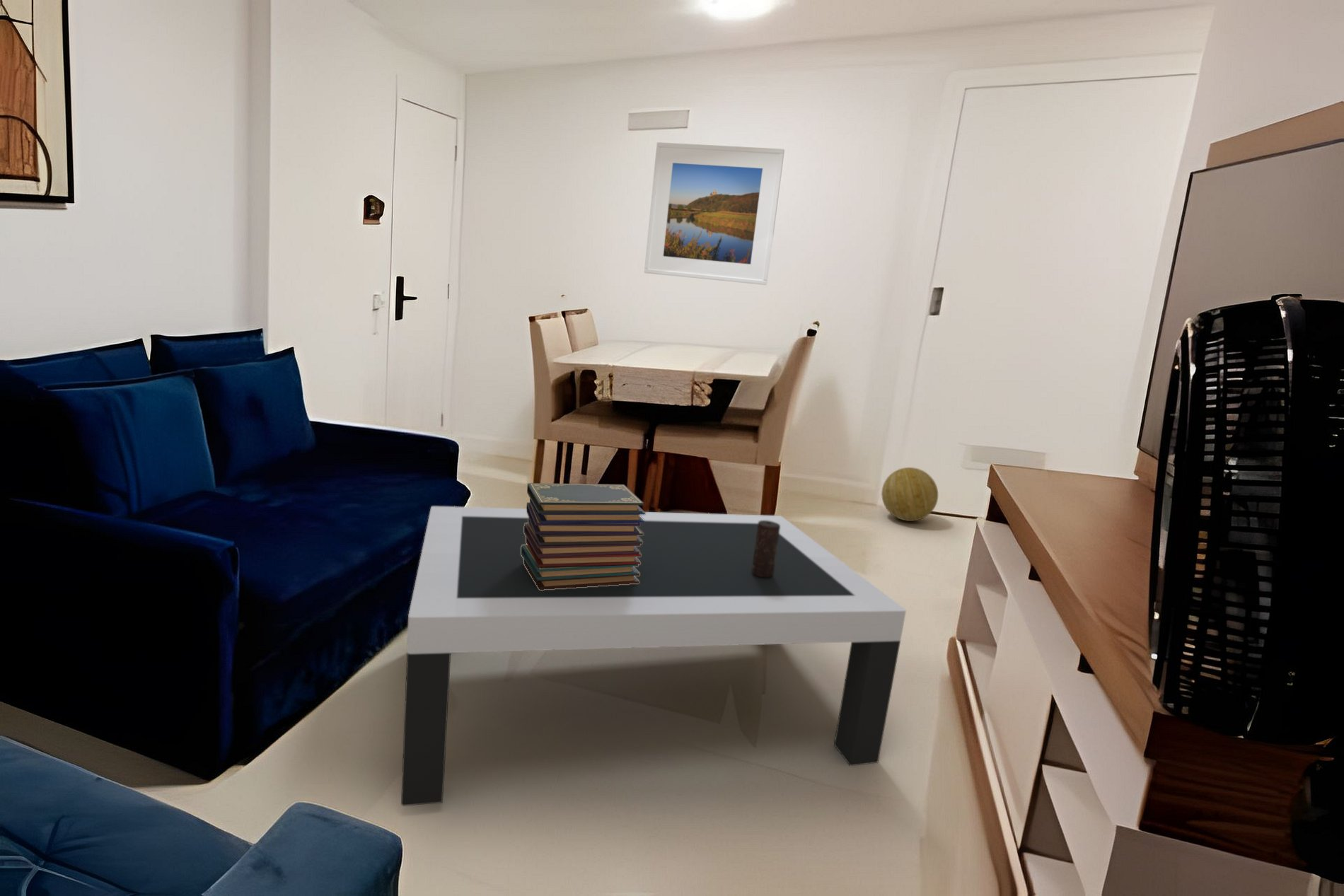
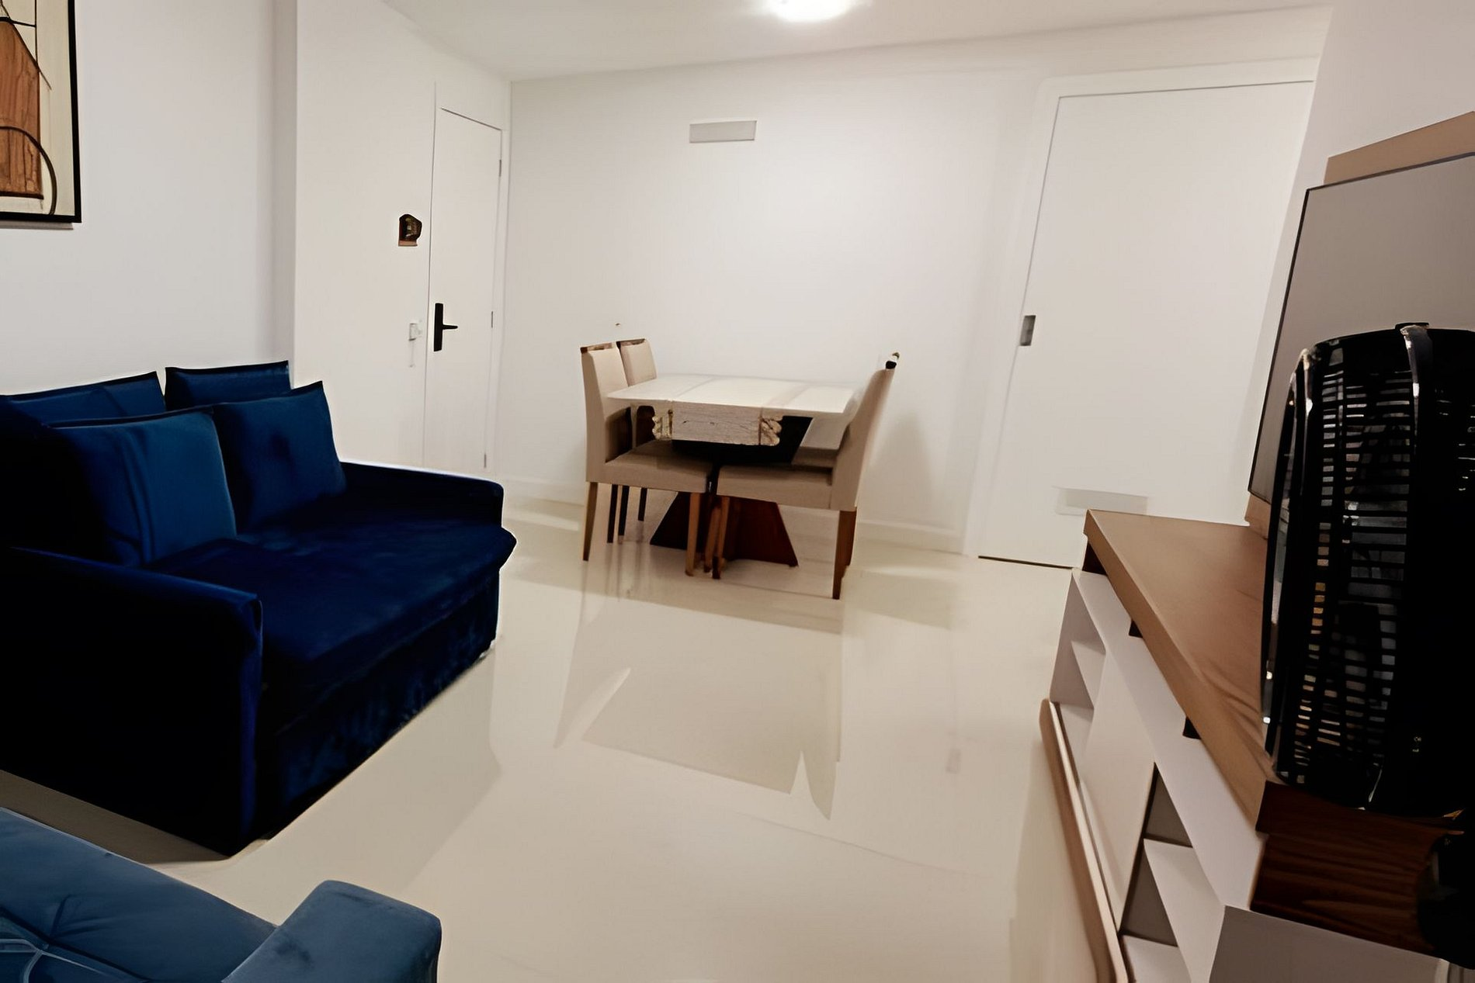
- book stack [521,482,646,590]
- candle [752,520,780,578]
- decorative ball [881,467,939,522]
- coffee table [400,506,907,807]
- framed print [644,141,785,286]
